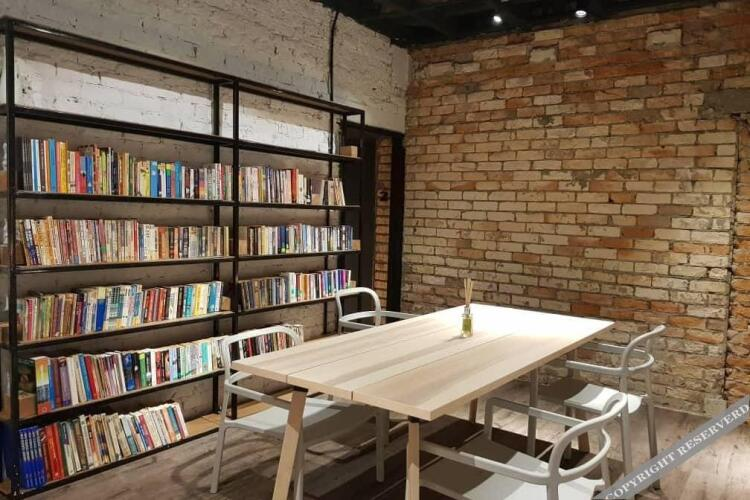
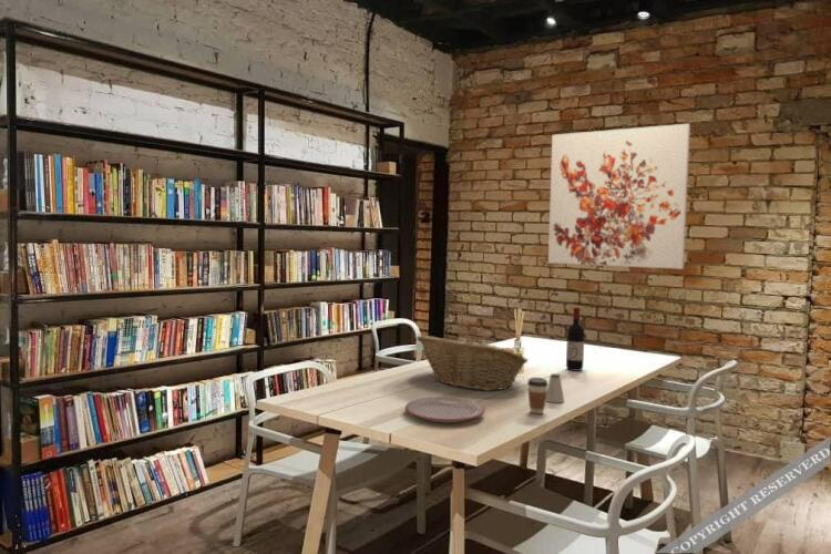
+ wall art [547,123,691,270]
+ wine bottle [565,306,586,372]
+ saltshaker [545,372,565,404]
+ plate [404,397,486,423]
+ coffee cup [526,377,548,414]
+ fruit basket [416,335,530,392]
